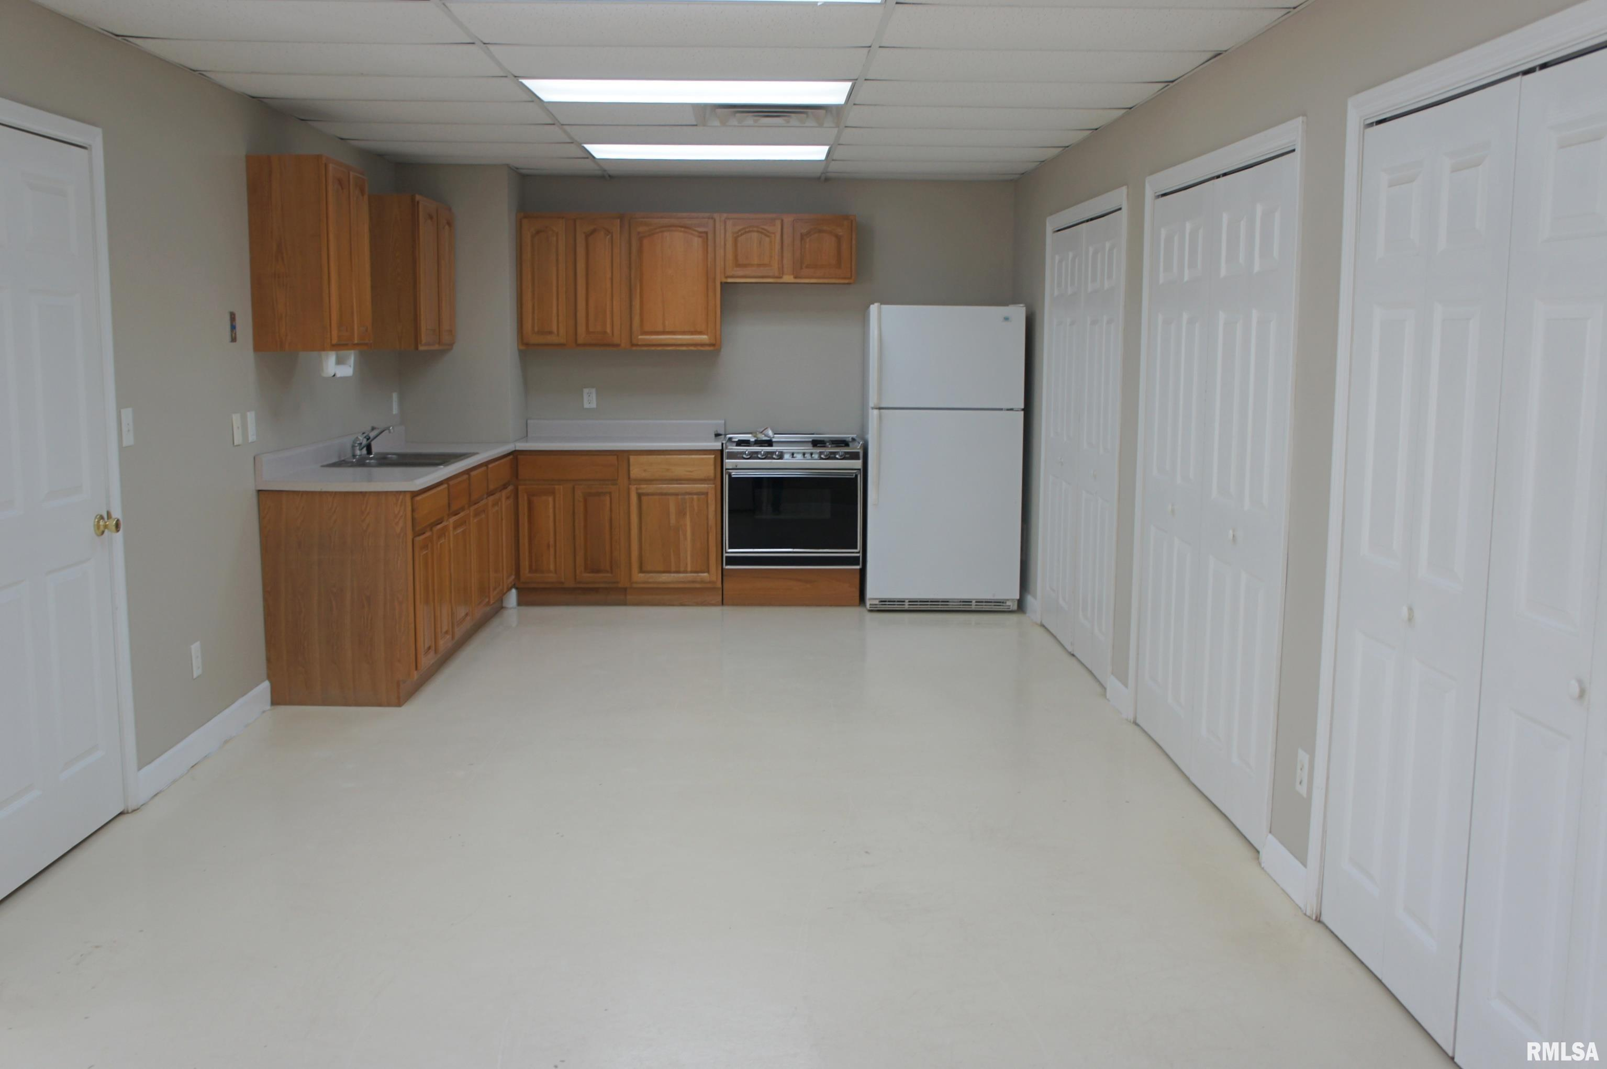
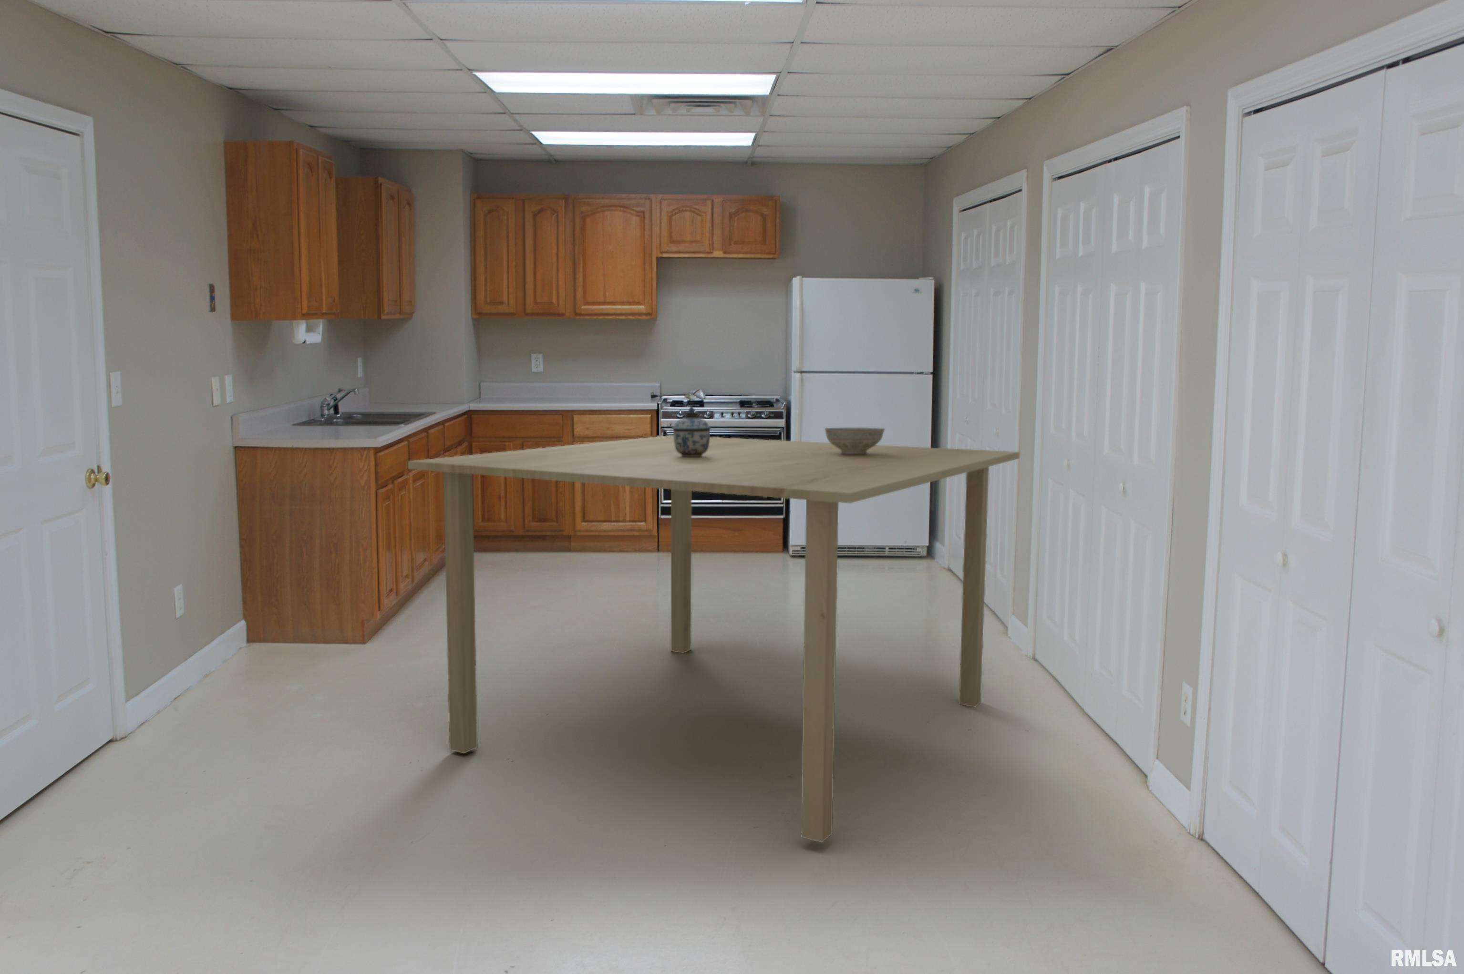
+ decorative bowl [824,427,886,454]
+ lidded jar [671,405,712,458]
+ dining table [408,435,1021,842]
